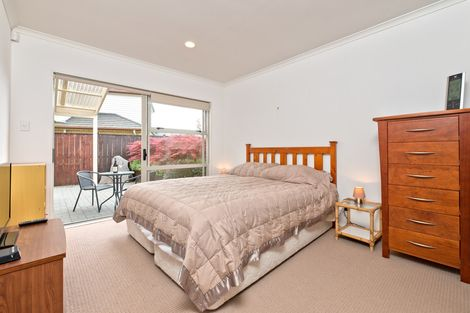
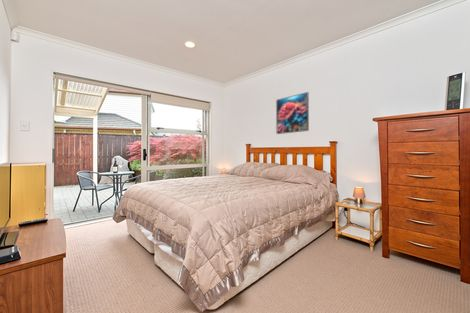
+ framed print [275,91,310,135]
